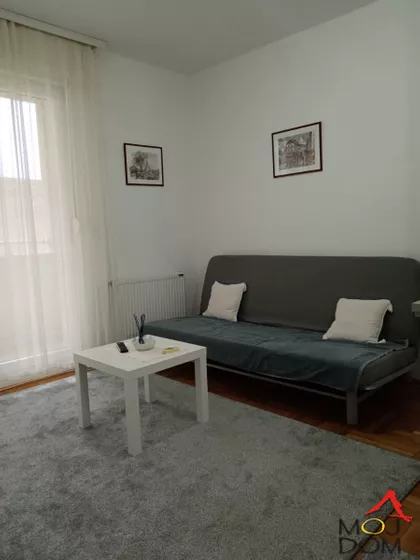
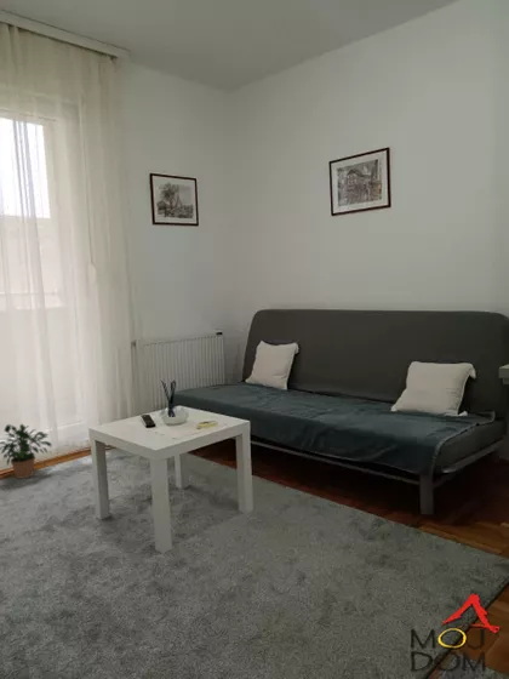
+ potted plant [0,423,53,480]
